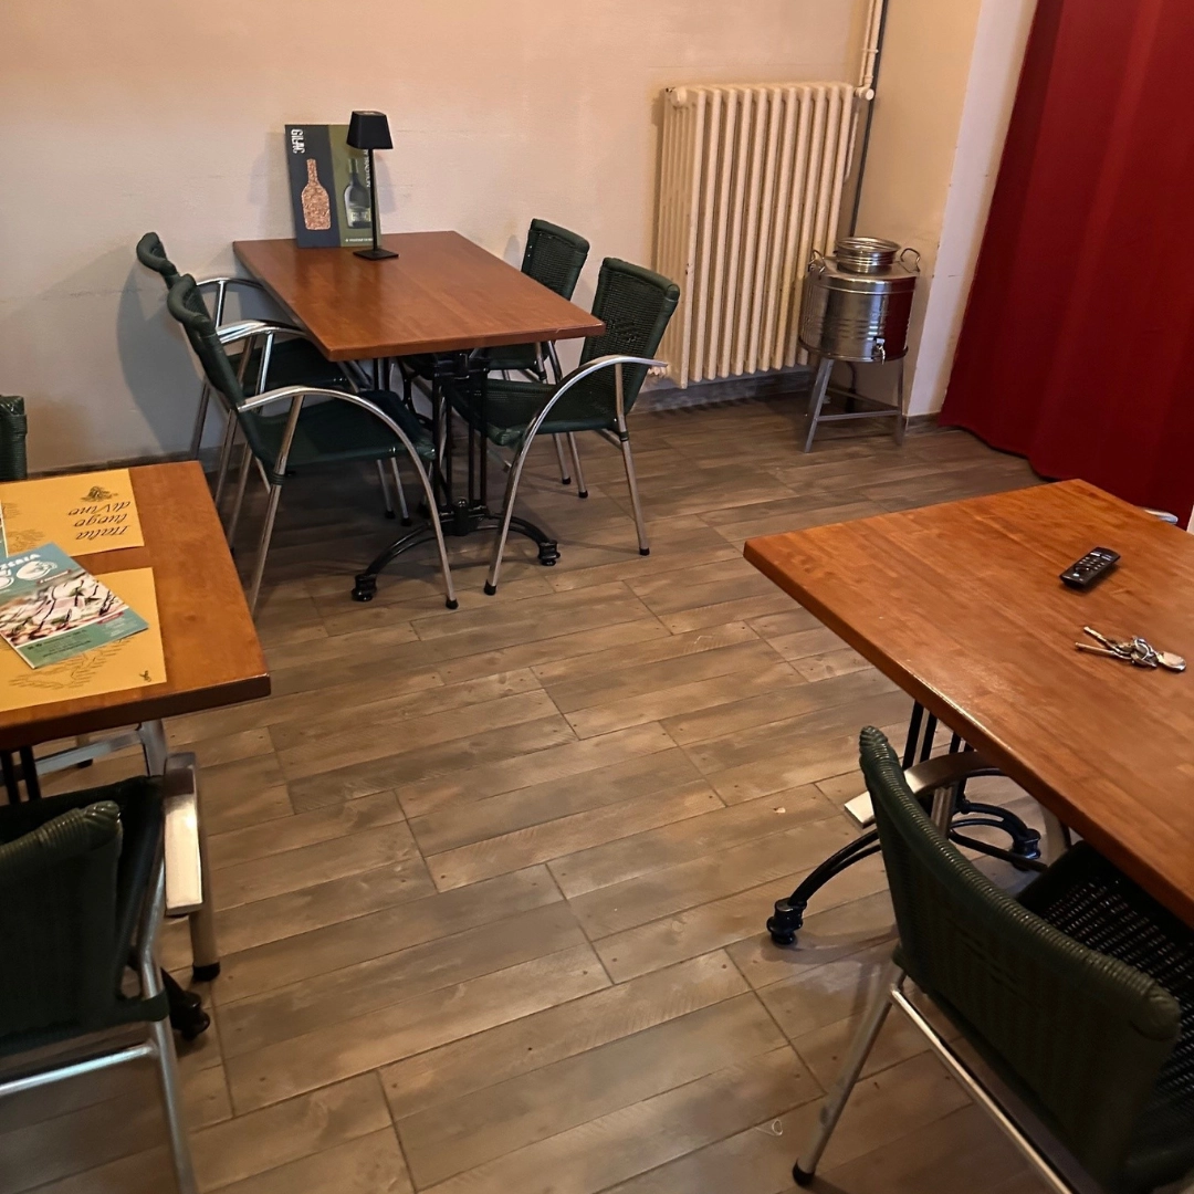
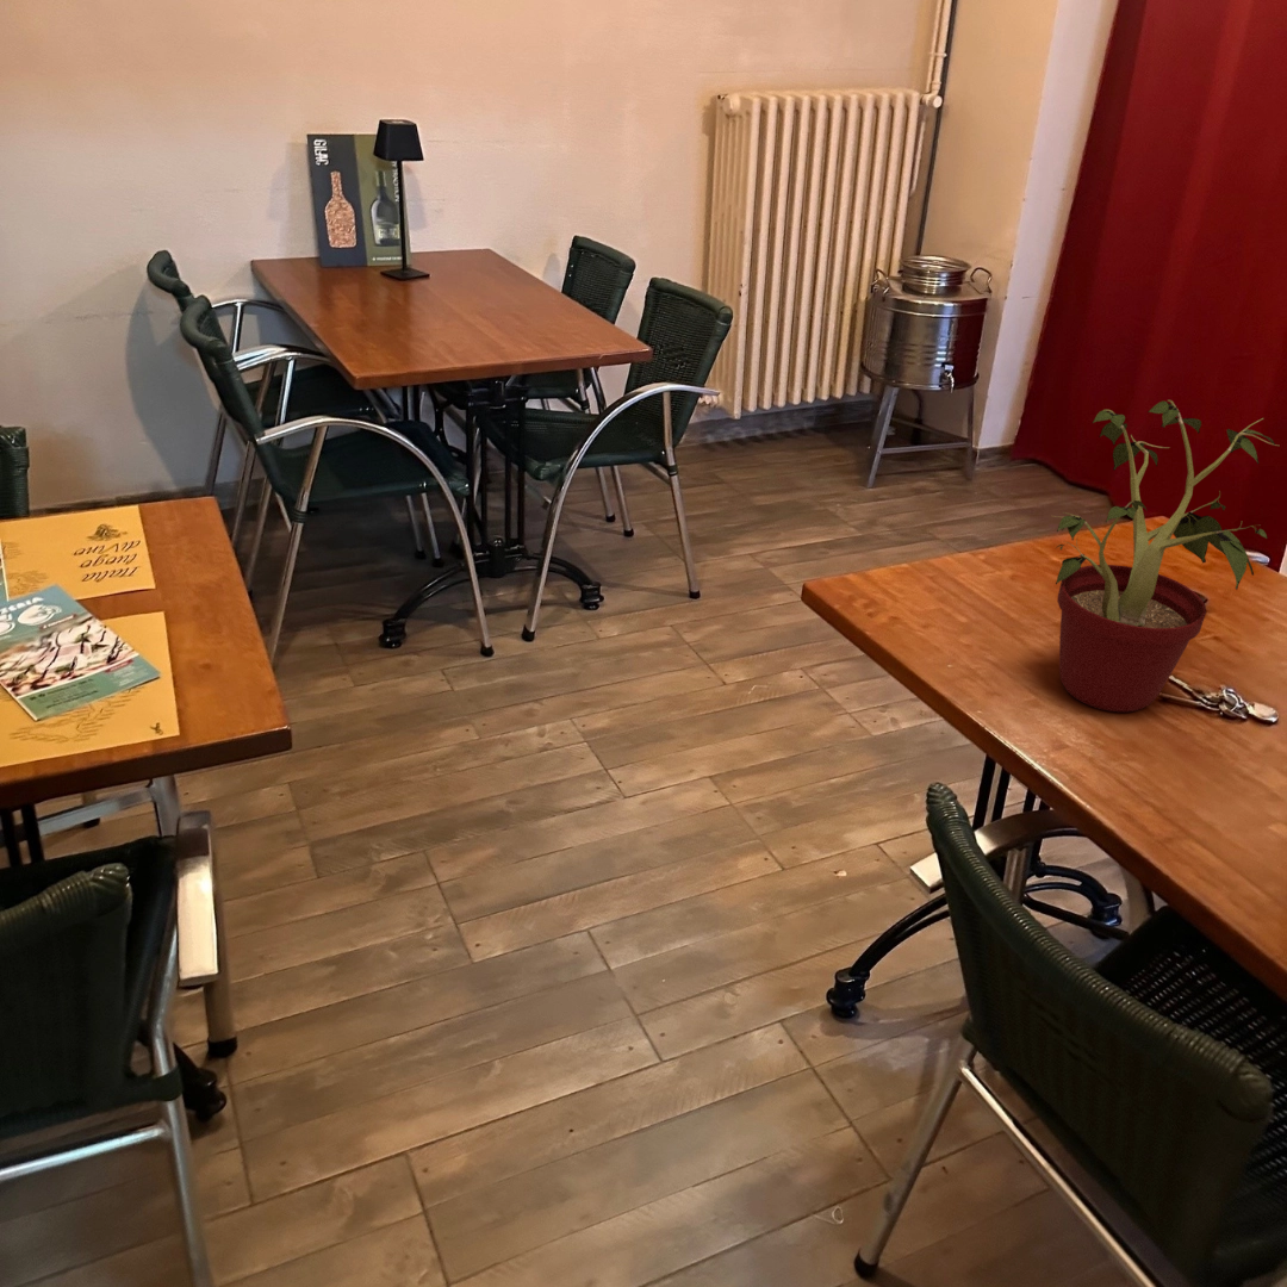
+ potted plant [1052,399,1279,714]
